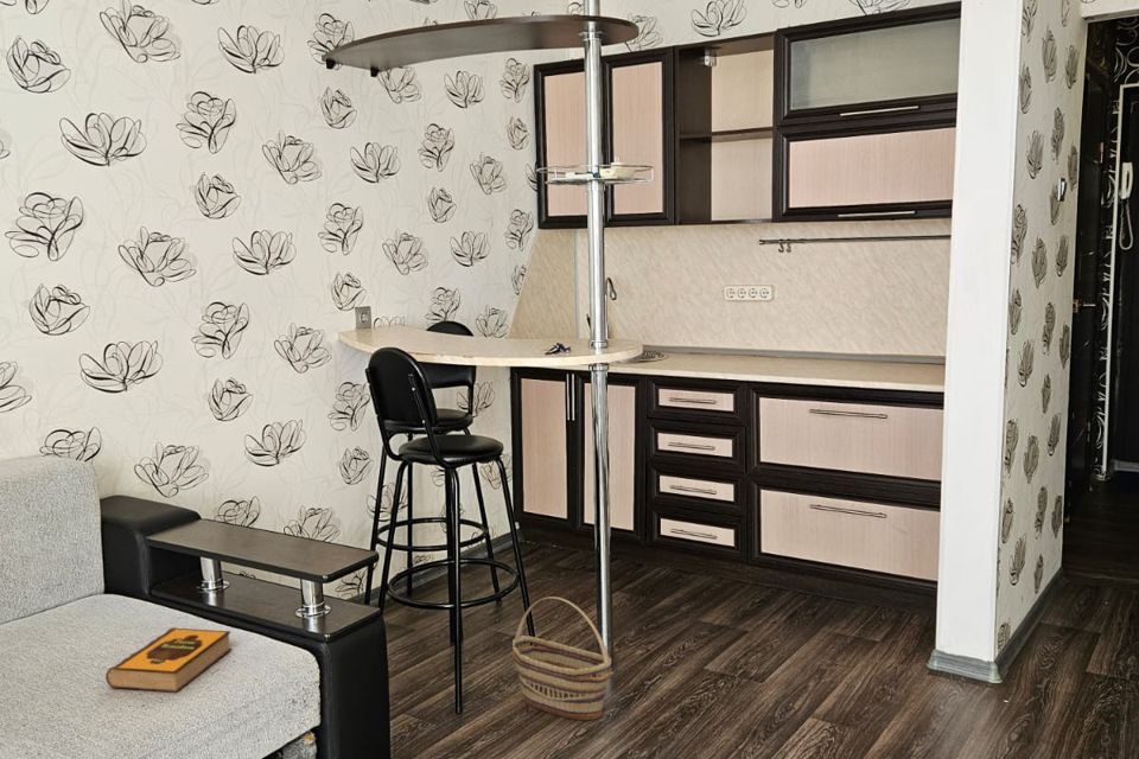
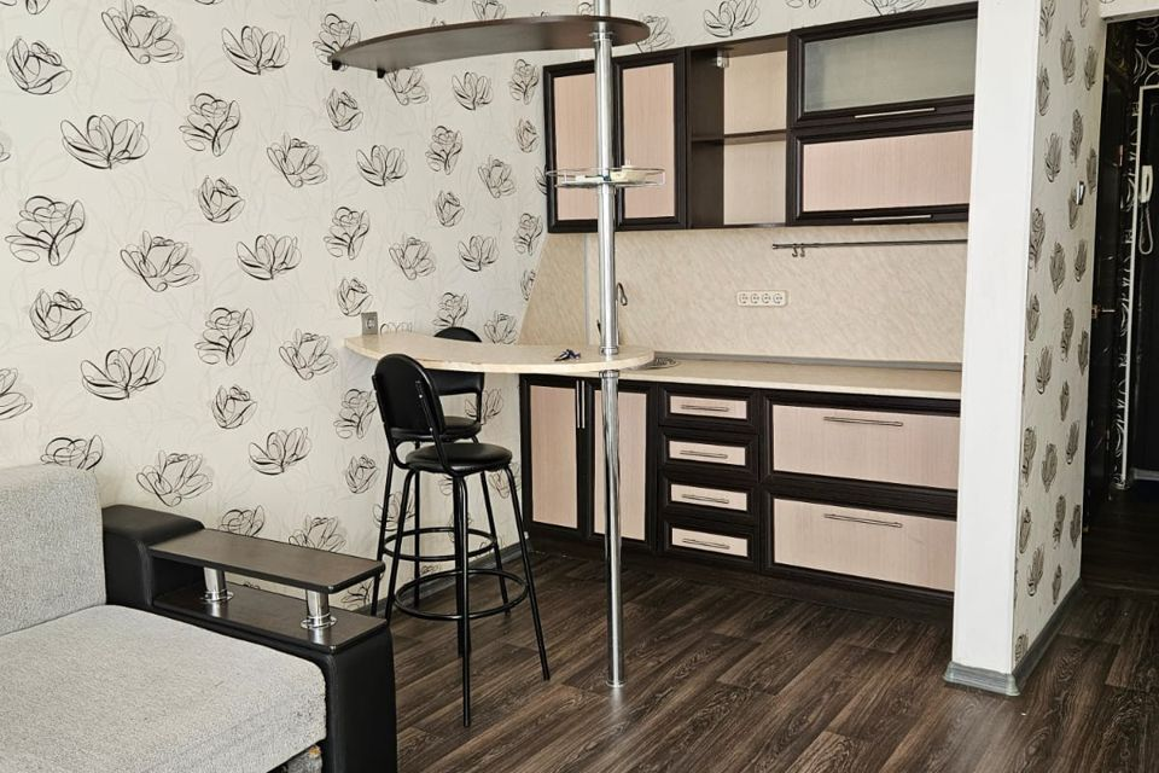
- hardback book [104,626,233,694]
- basket [511,595,612,721]
